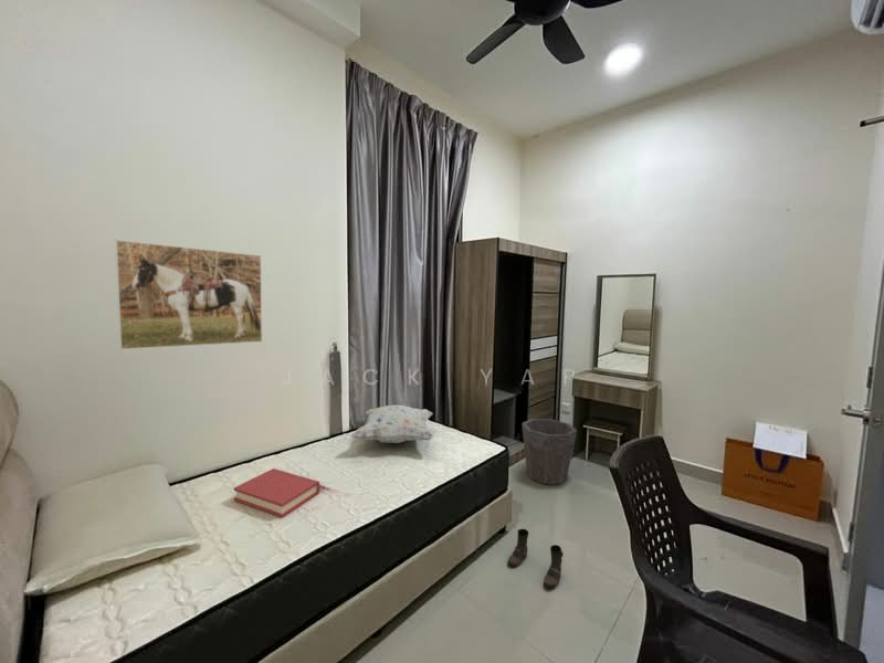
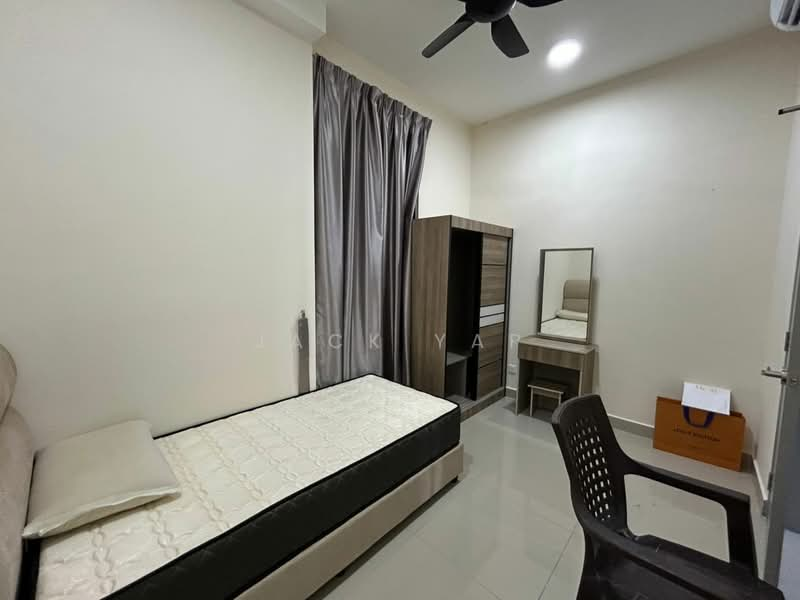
- hardback book [233,467,320,518]
- decorative pillow [350,403,435,444]
- boots [507,528,565,589]
- waste bin [520,418,578,485]
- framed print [114,239,263,351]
